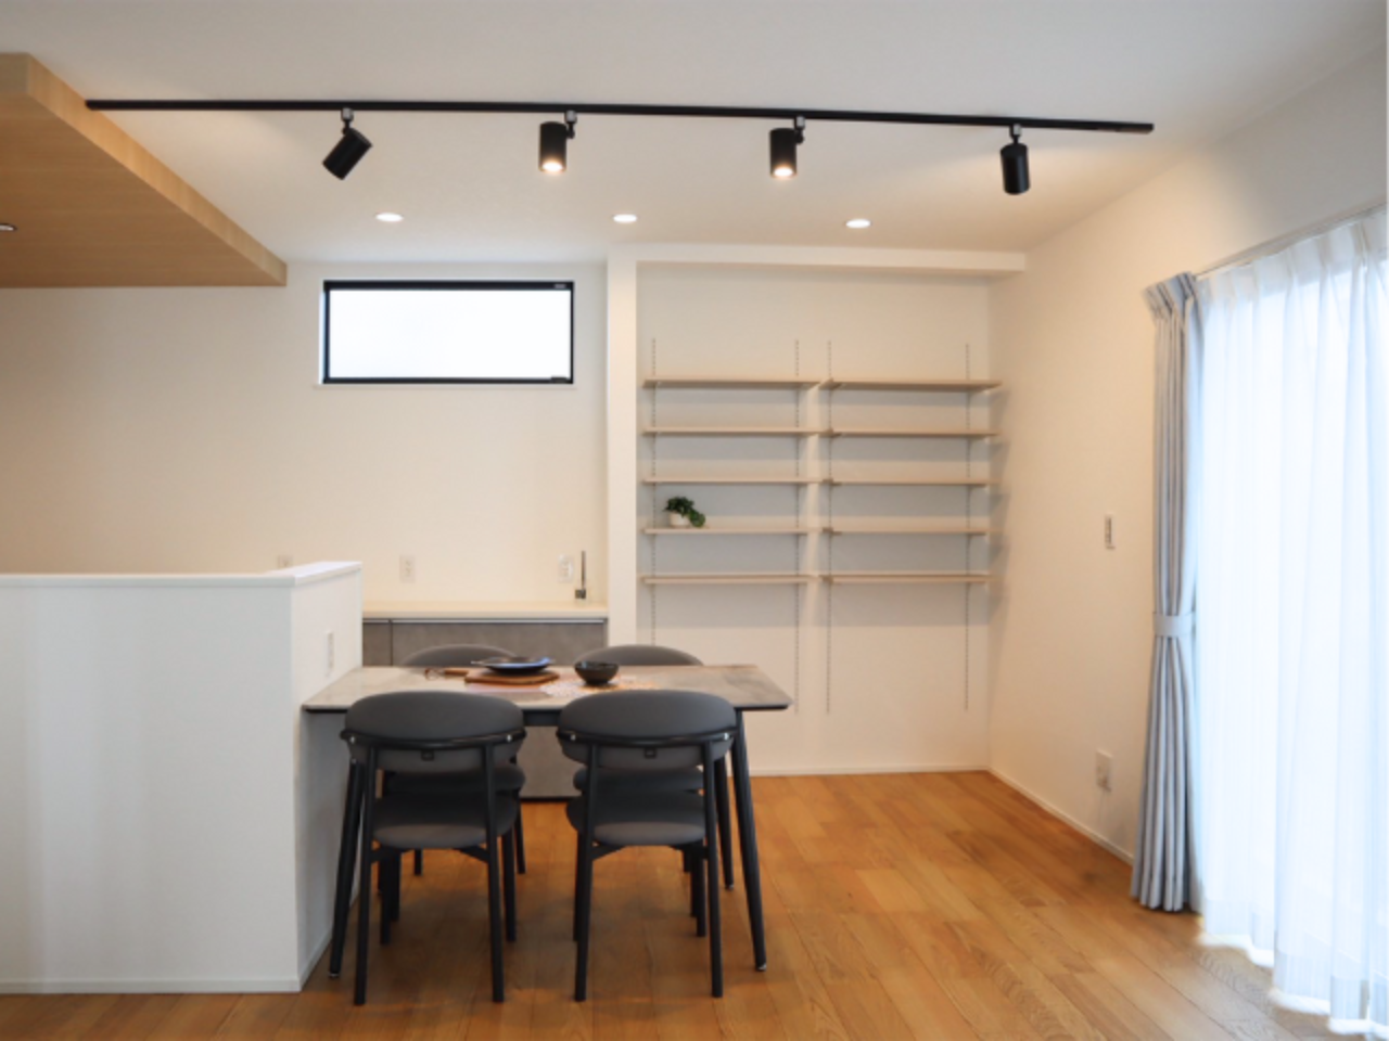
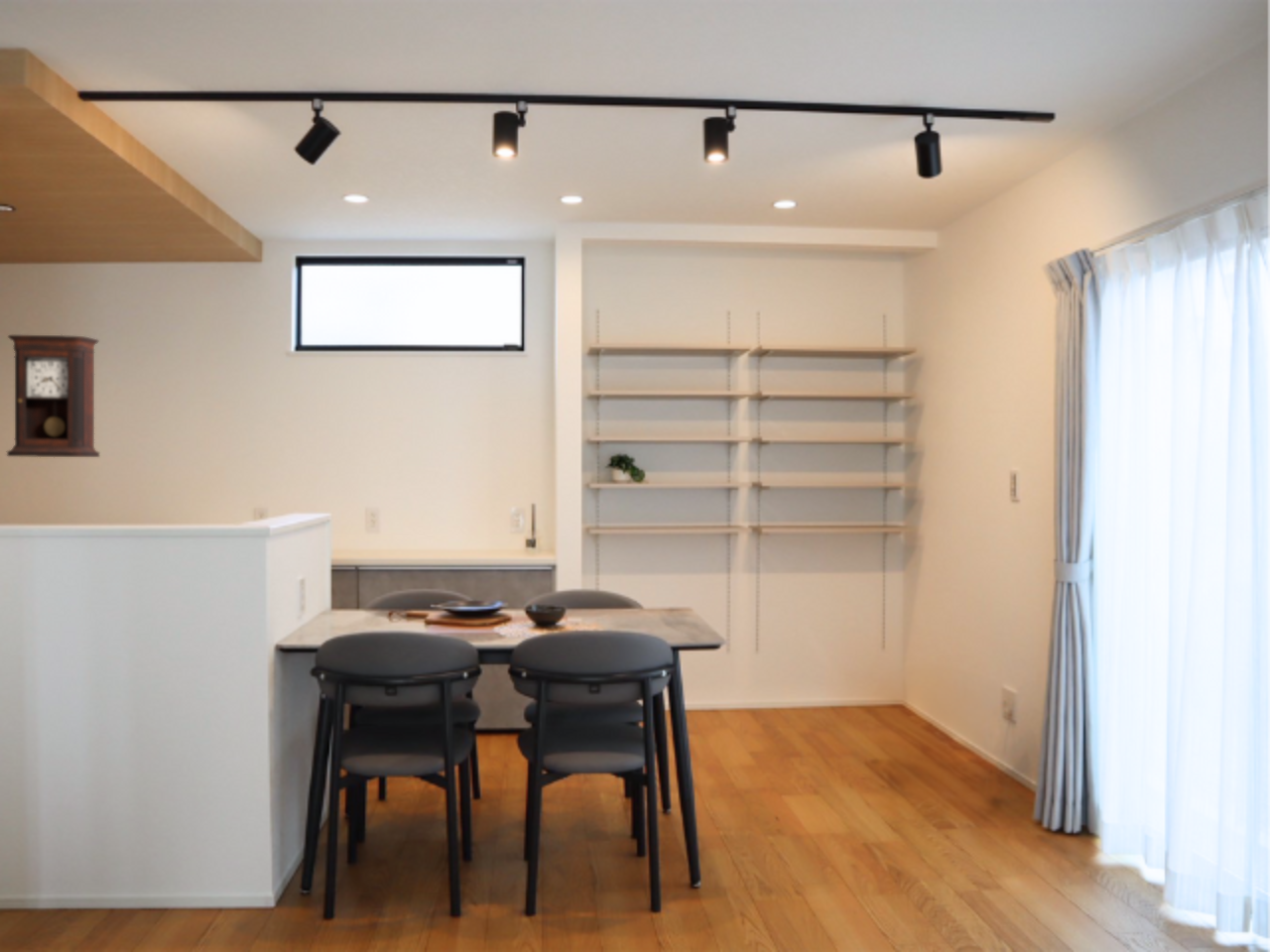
+ pendulum clock [5,334,101,458]
